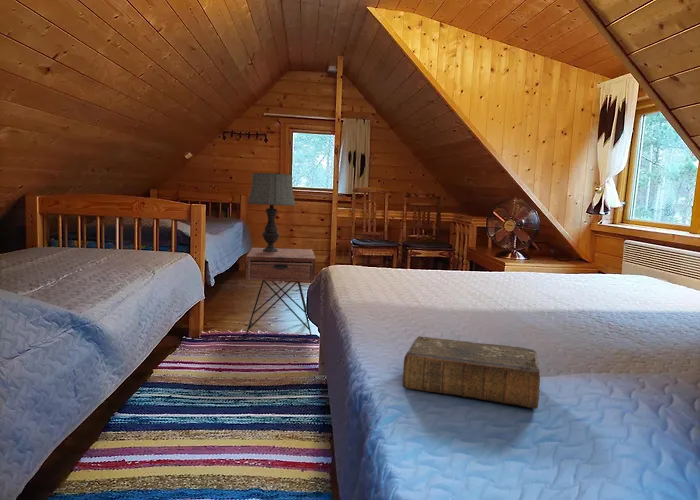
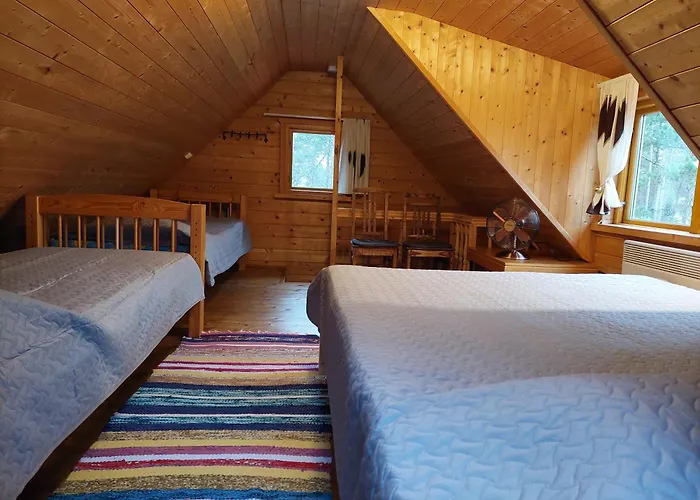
- book [402,335,541,410]
- table lamp [247,172,296,252]
- nightstand [244,247,317,338]
